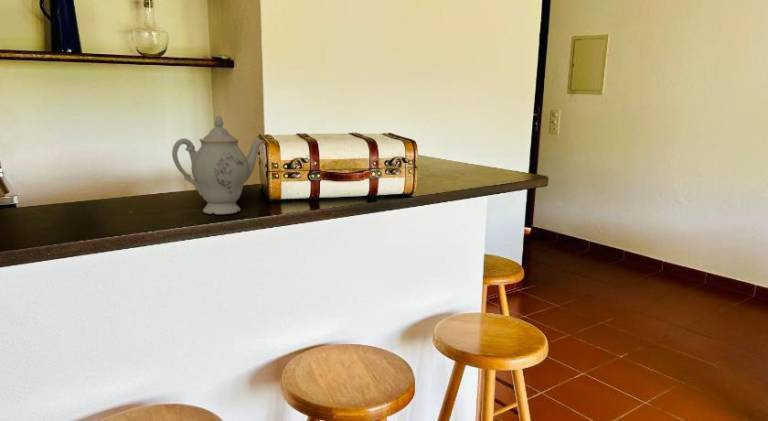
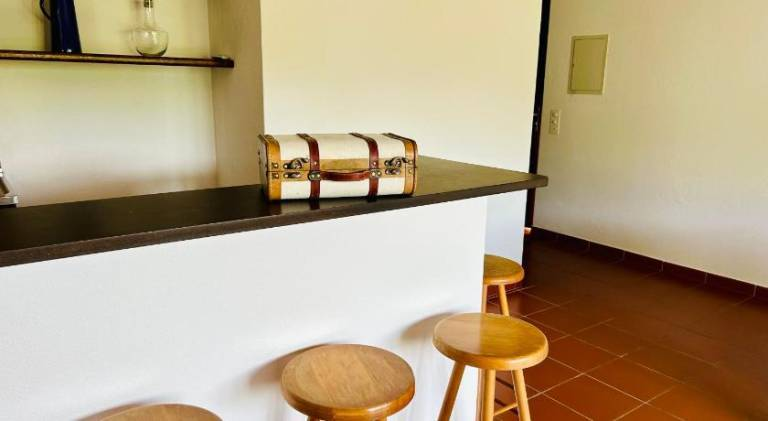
- chinaware [171,115,265,215]
